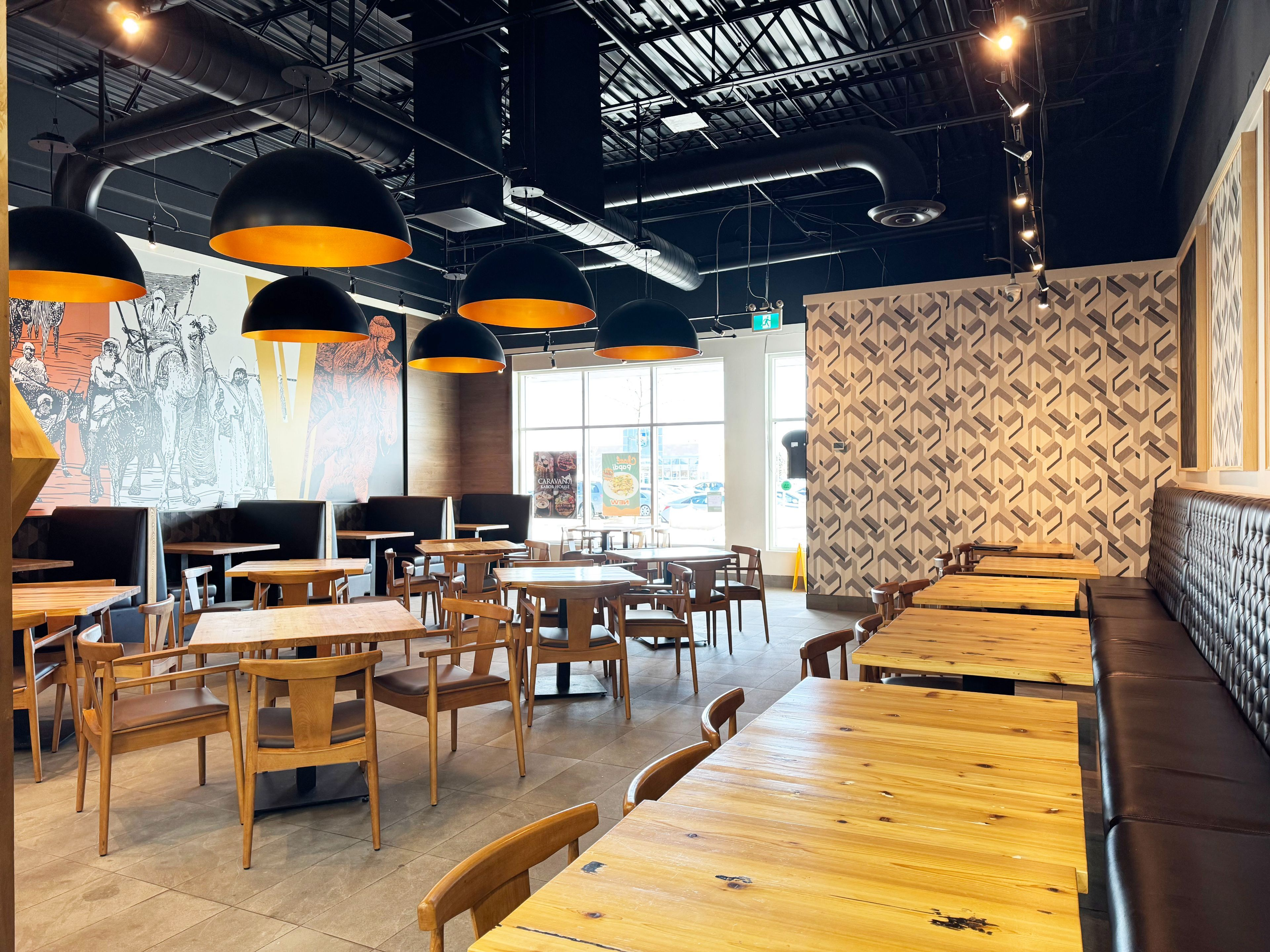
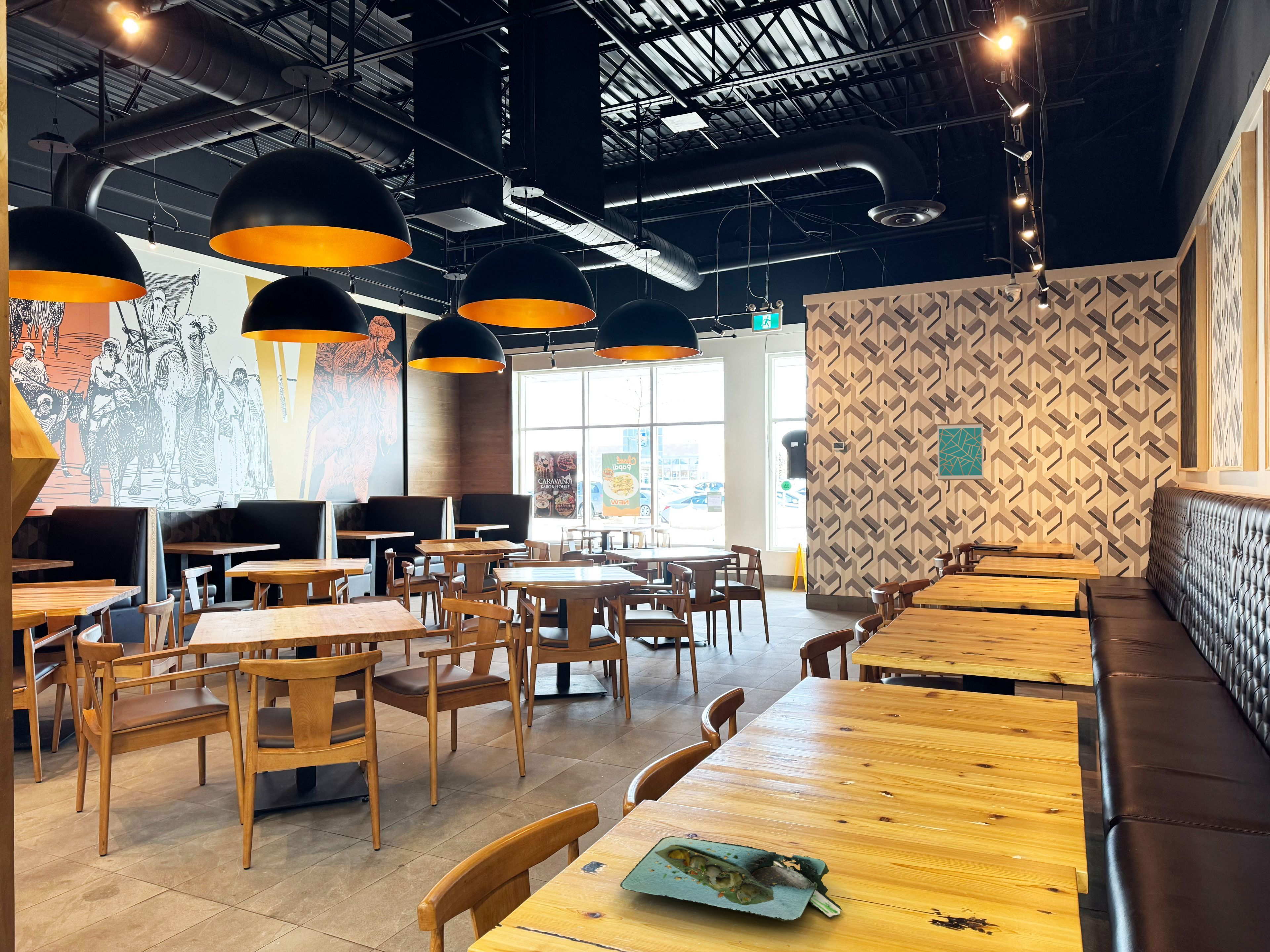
+ platter [620,836,843,922]
+ wall art [937,422,984,481]
